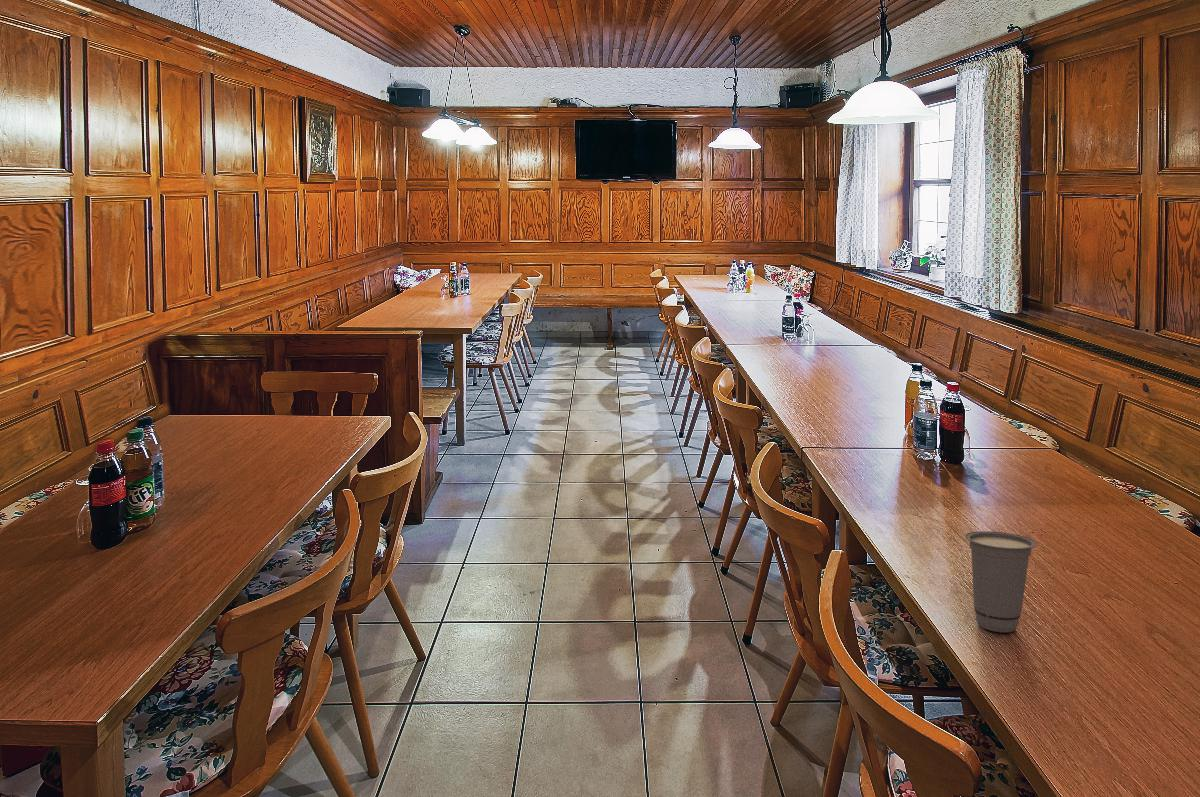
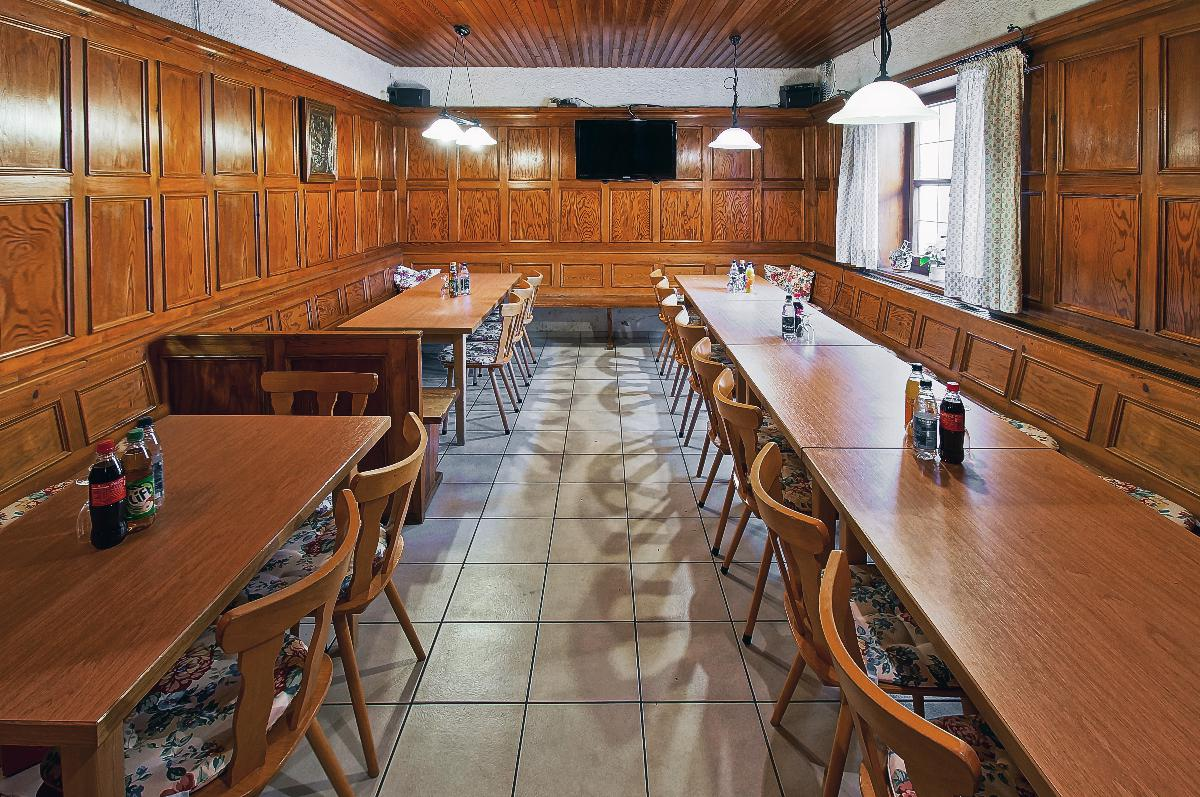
- cup [964,530,1038,633]
